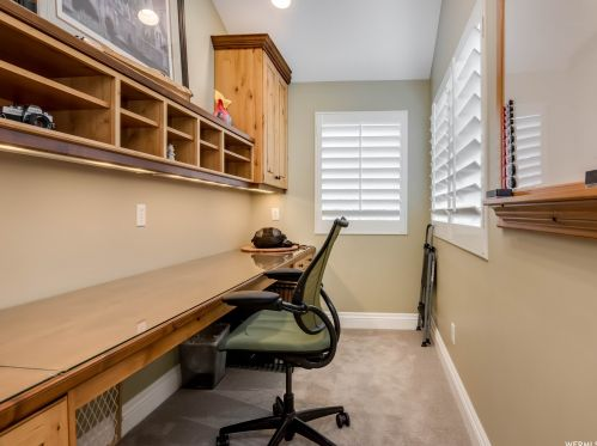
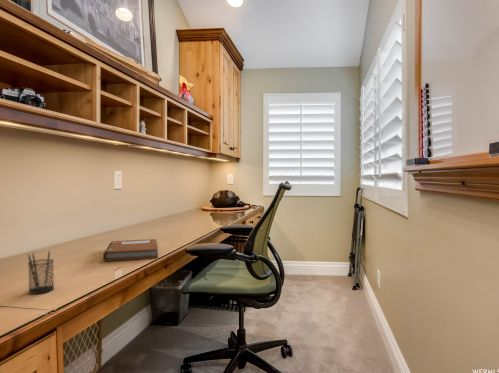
+ notebook [102,238,159,262]
+ pencil holder [26,248,55,295]
